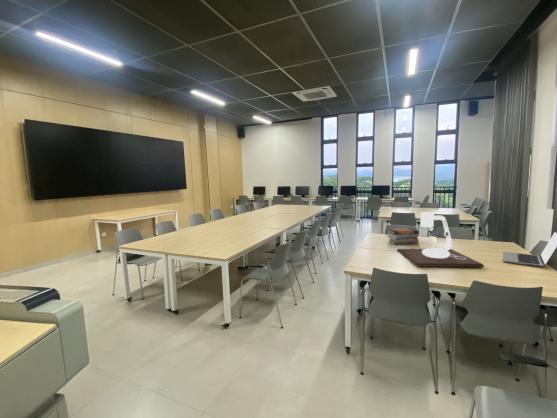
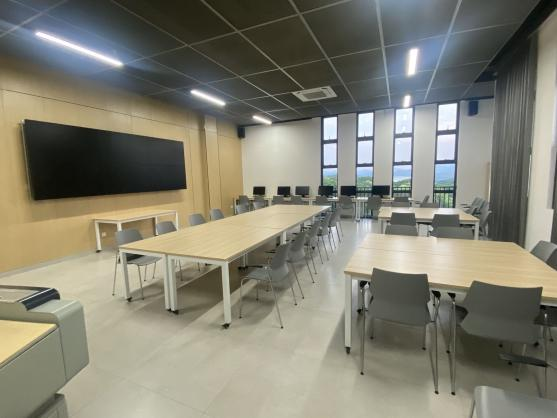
- book stack [386,227,420,246]
- desk lamp [396,211,485,268]
- laptop [502,231,557,268]
